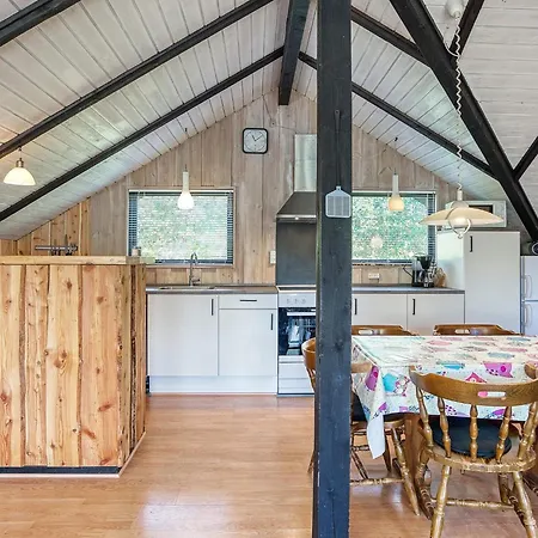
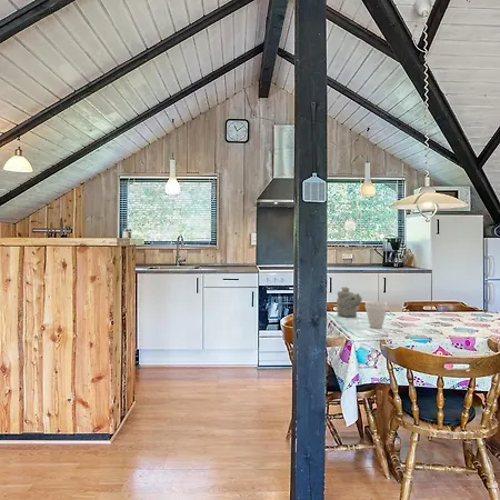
+ cup [364,301,389,329]
+ teapot [336,286,363,318]
